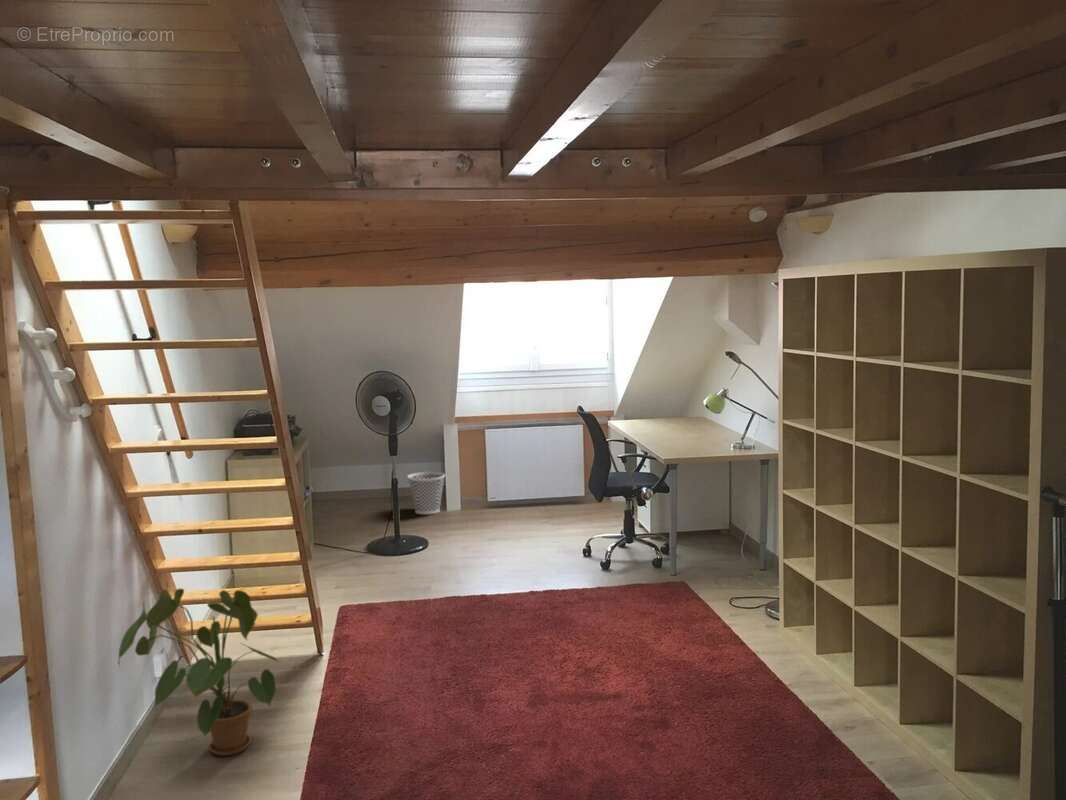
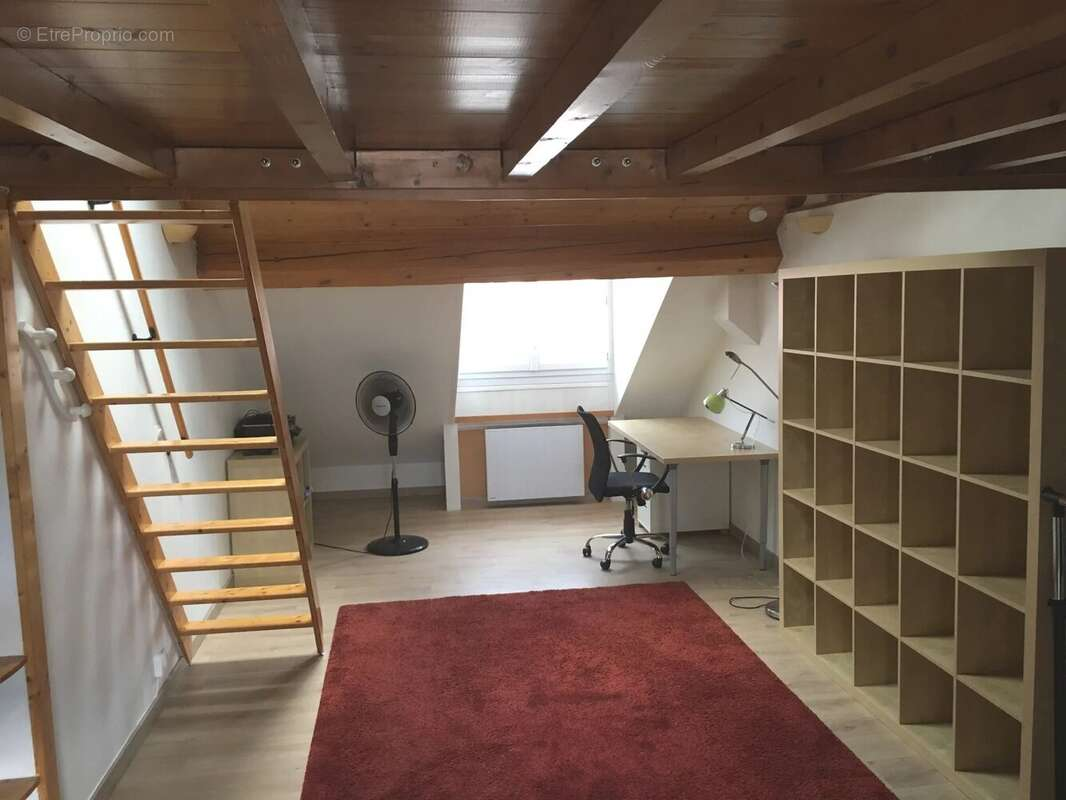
- wastebasket [406,471,446,515]
- house plant [117,587,281,757]
